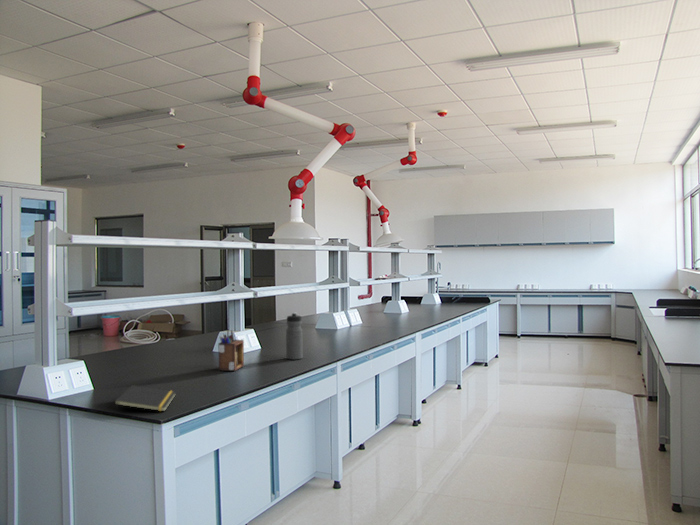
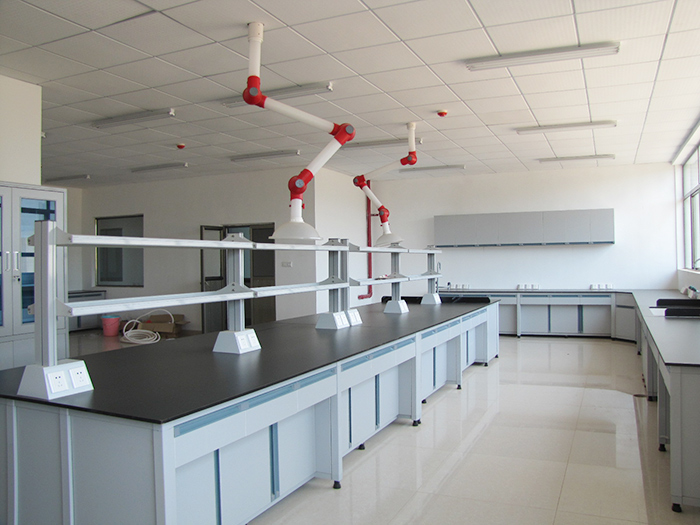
- notepad [114,384,177,415]
- desk organizer [218,329,245,372]
- water bottle [285,312,304,361]
